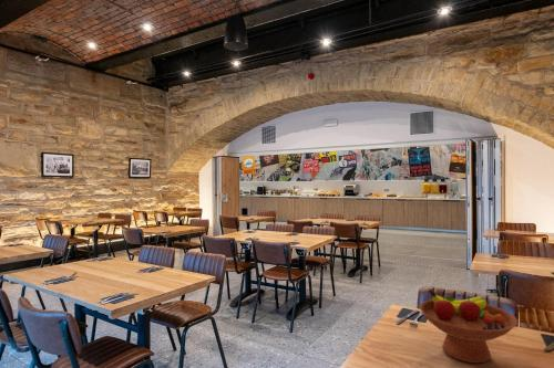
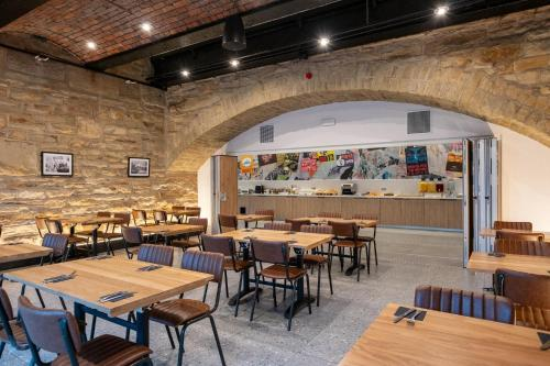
- fruit bowl [419,288,519,365]
